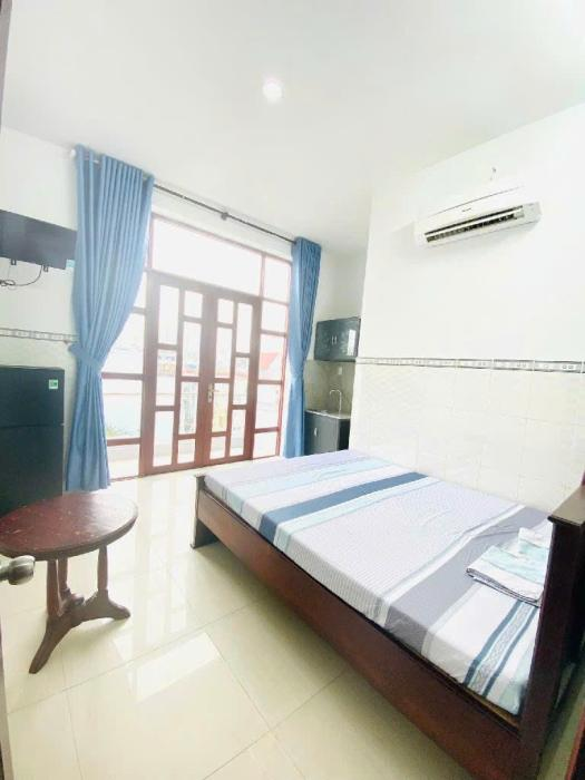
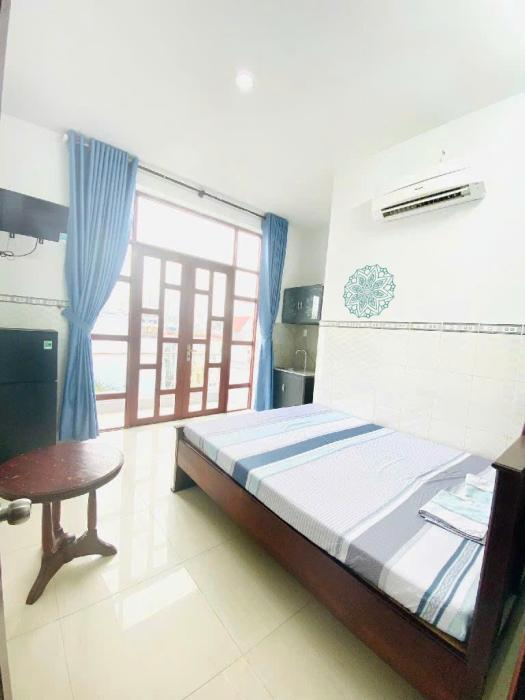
+ wall decoration [342,263,397,319]
